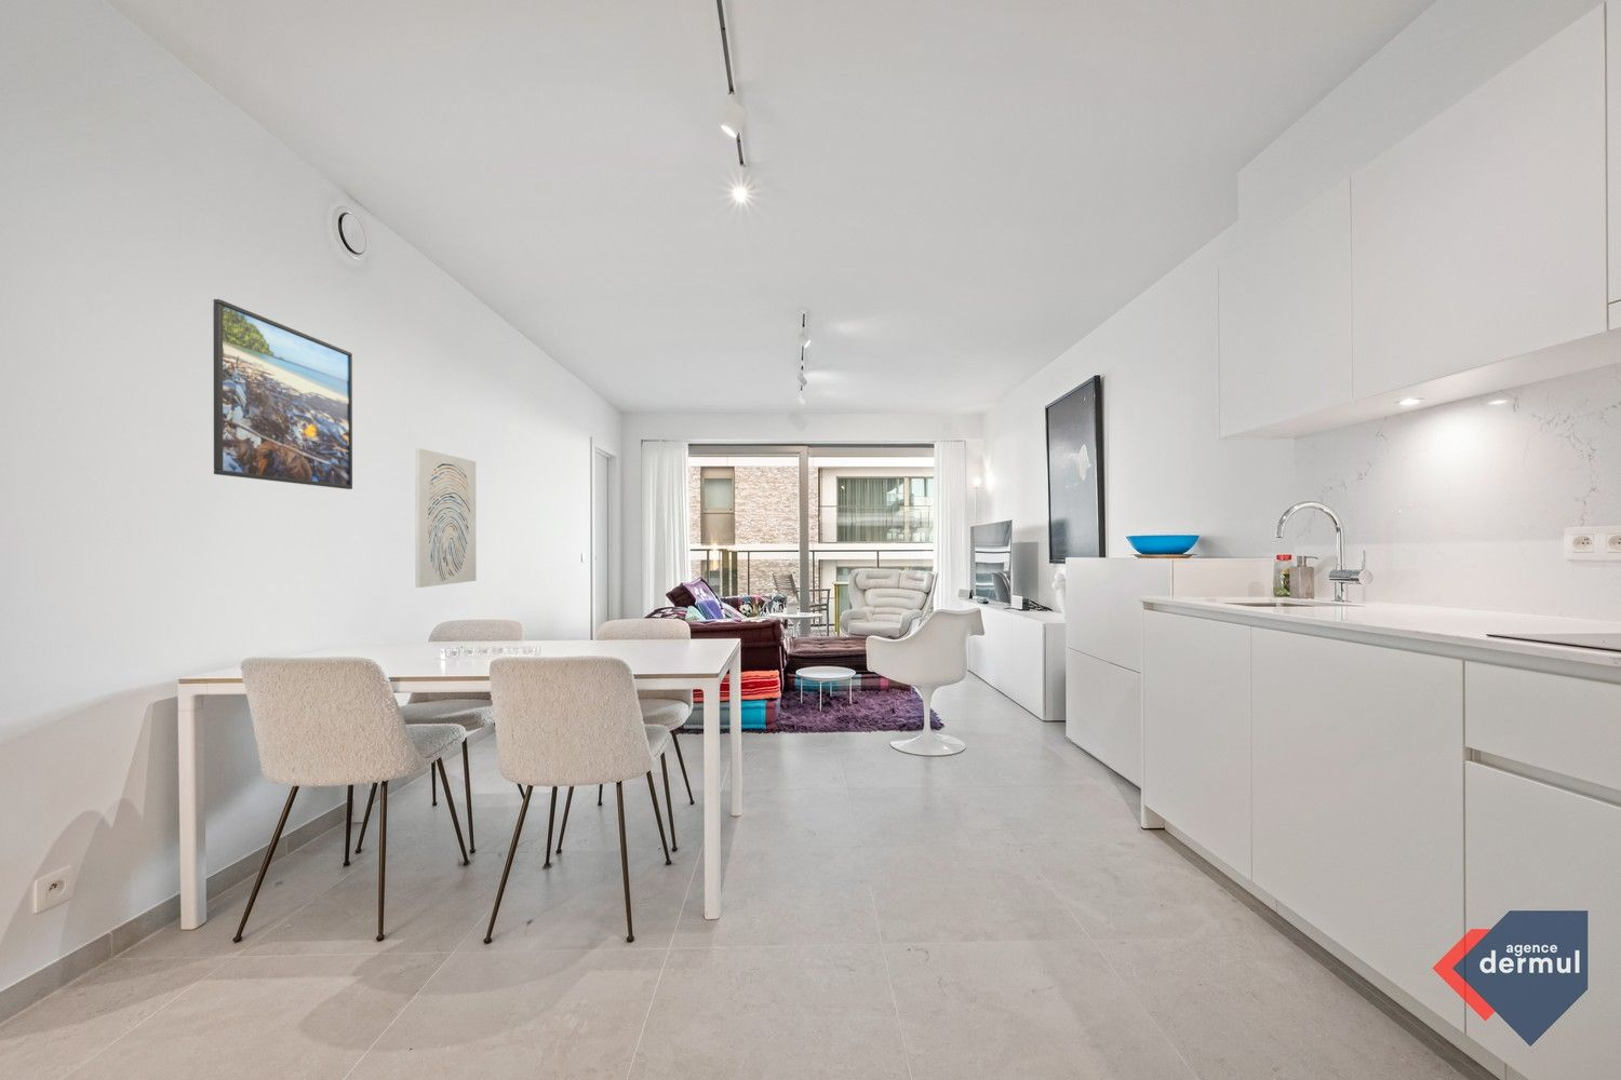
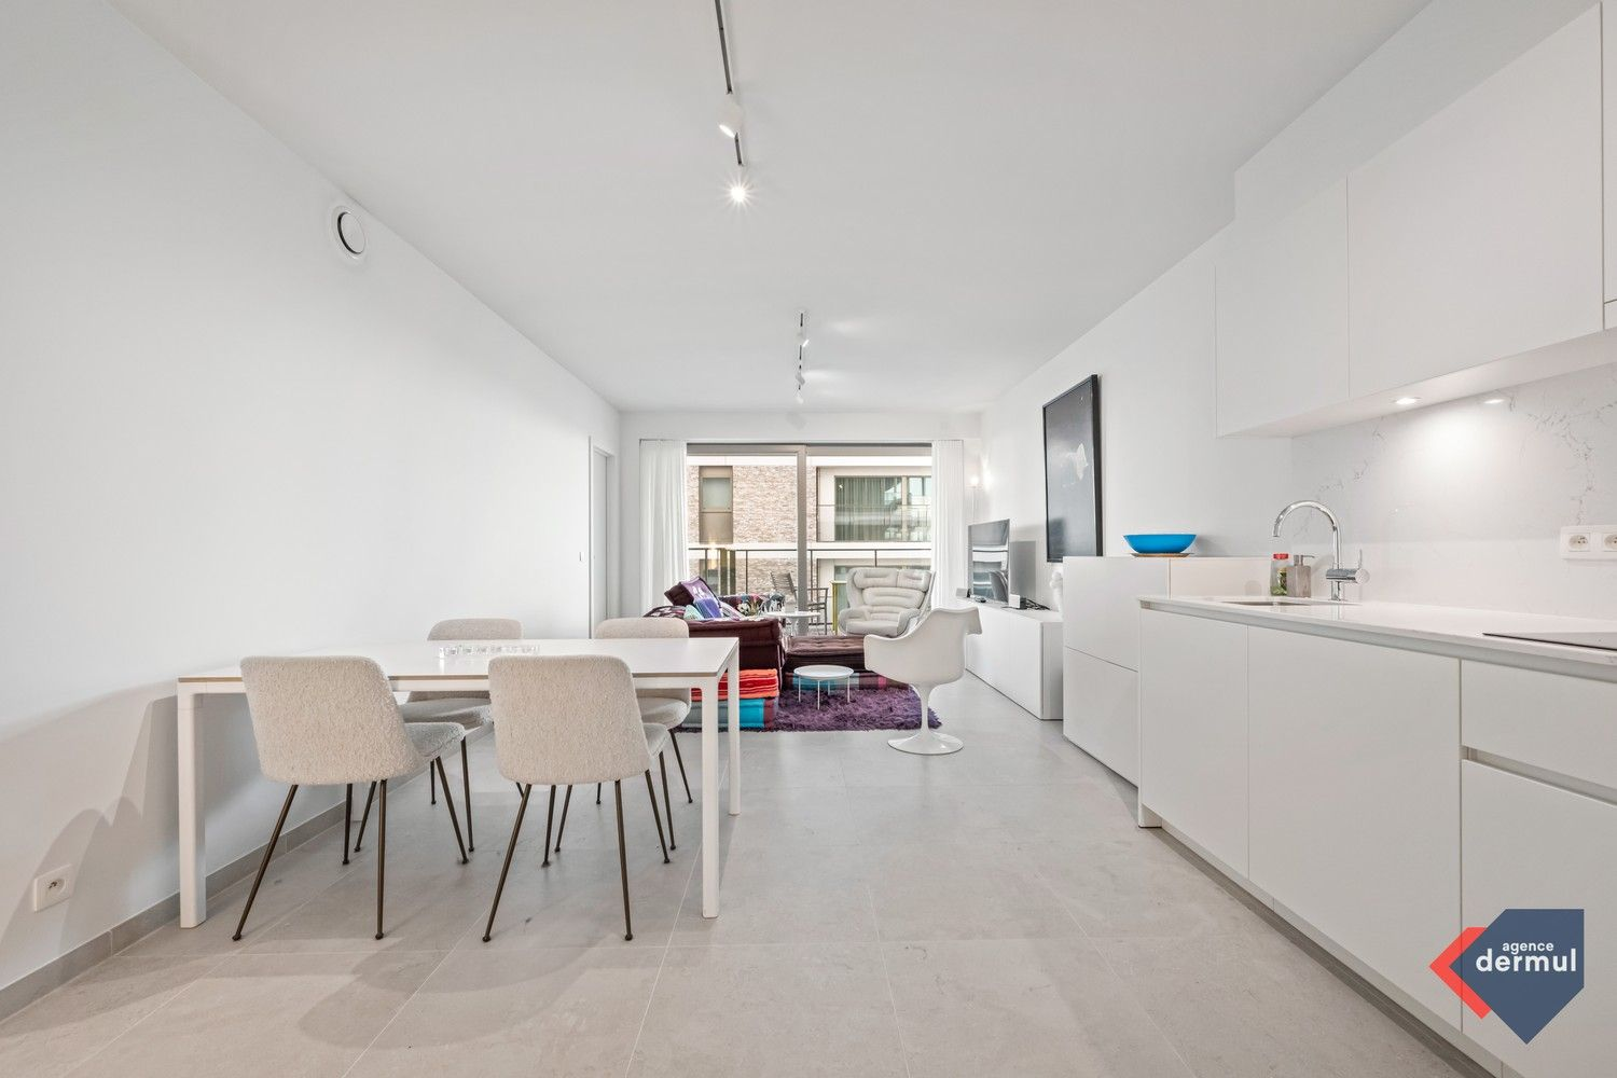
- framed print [213,298,353,491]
- wall art [414,447,478,588]
